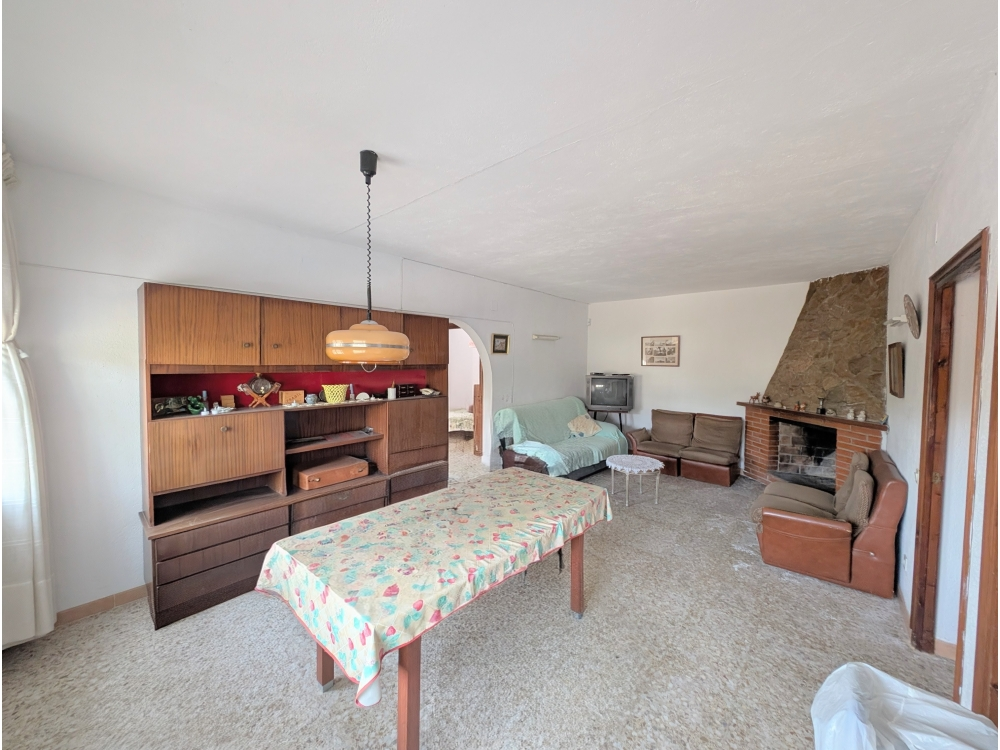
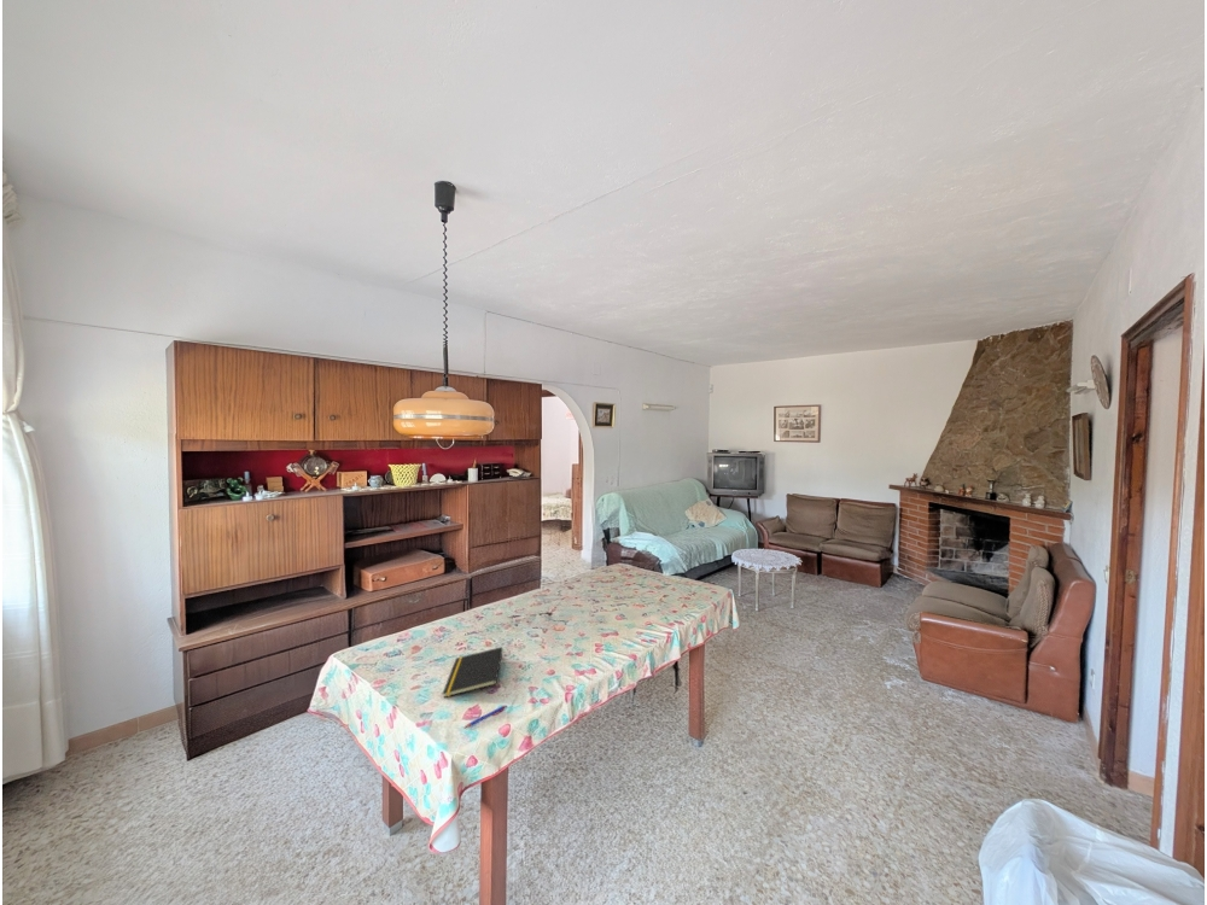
+ pen [463,703,508,729]
+ notepad [442,646,503,699]
